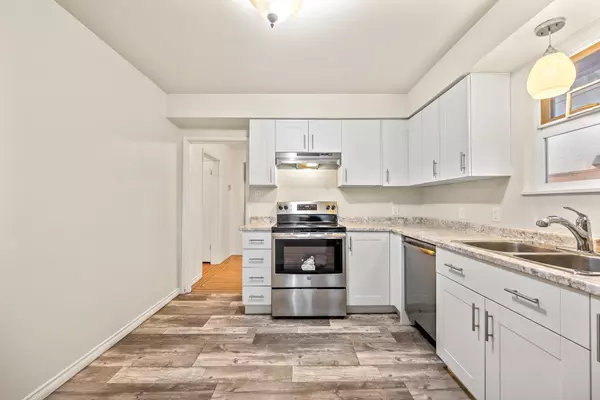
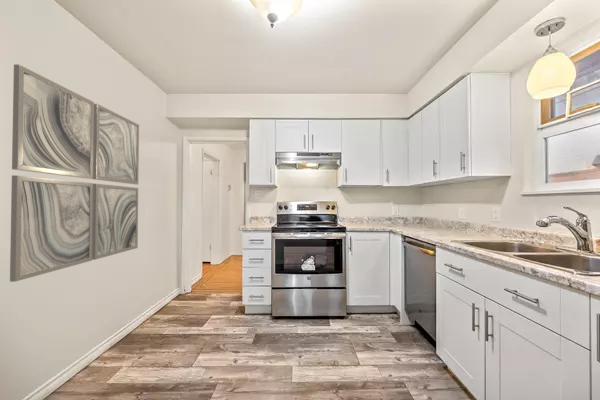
+ wall art [9,63,140,283]
